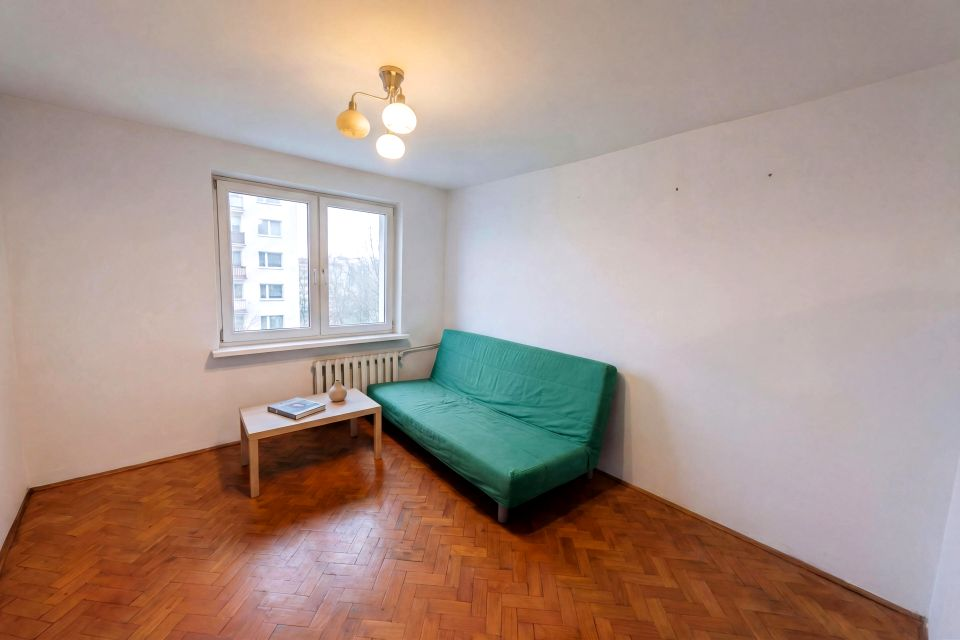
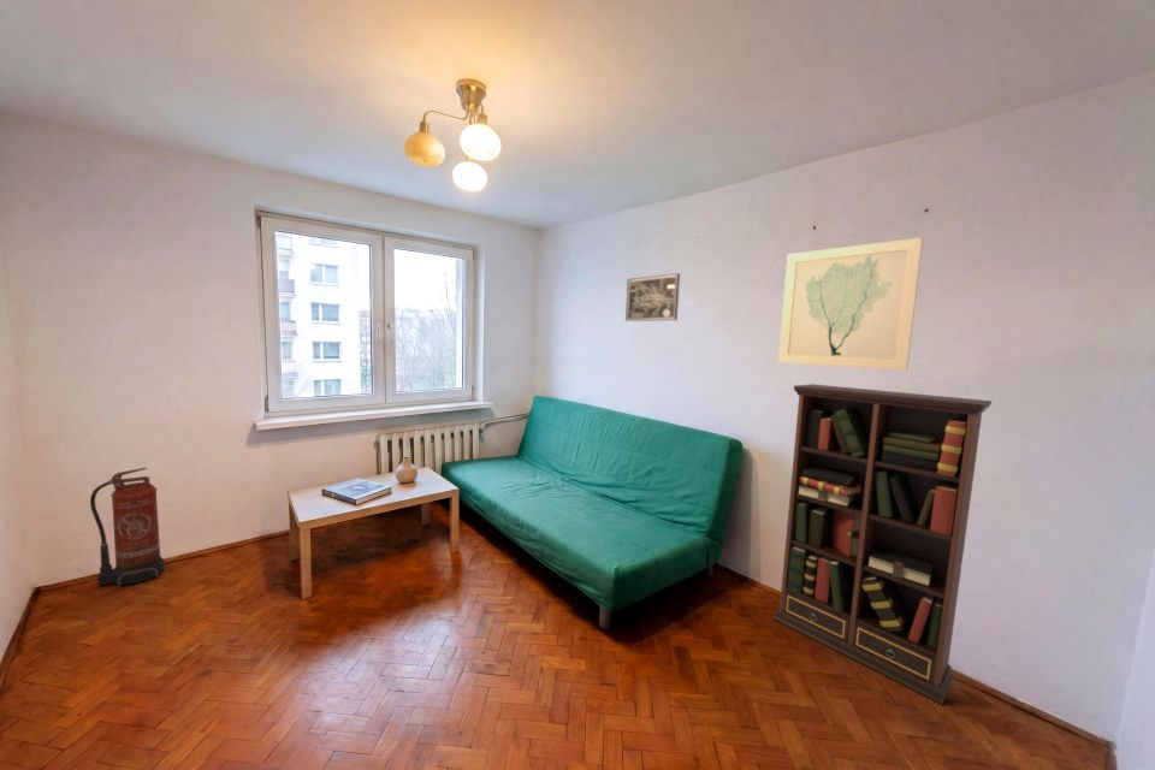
+ bookcase [772,383,993,706]
+ wall art [777,236,924,372]
+ wall art [624,272,681,322]
+ fire extinguisher [89,467,166,588]
